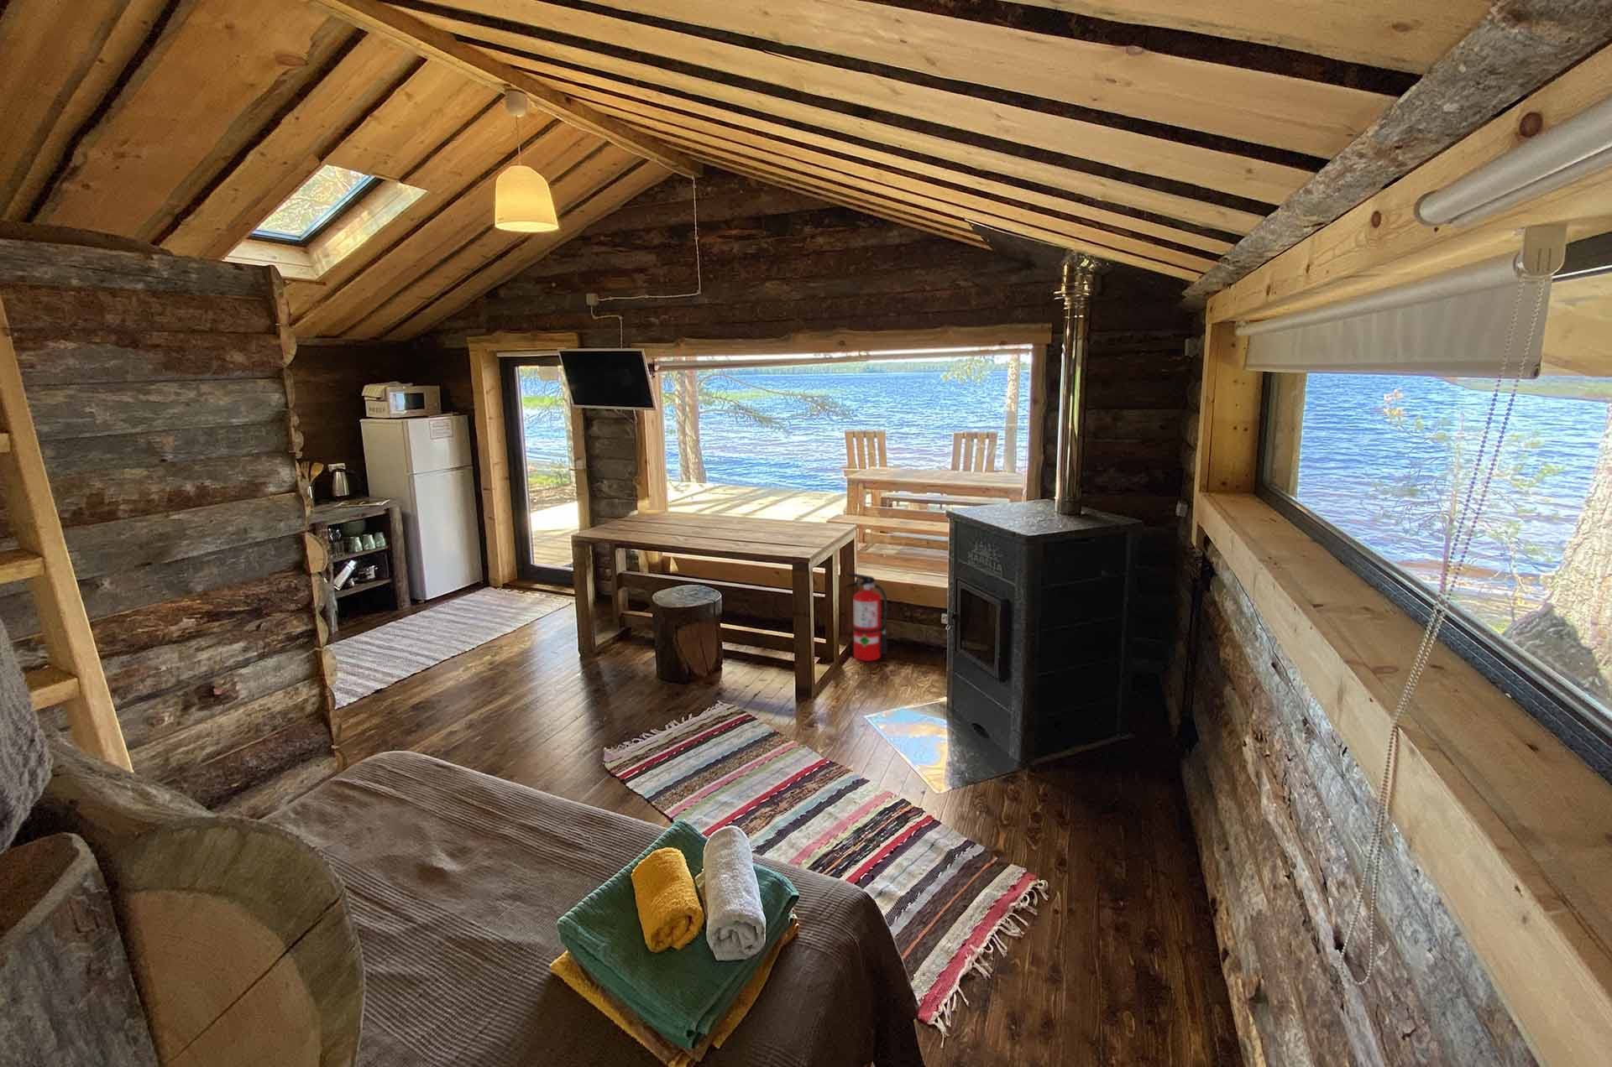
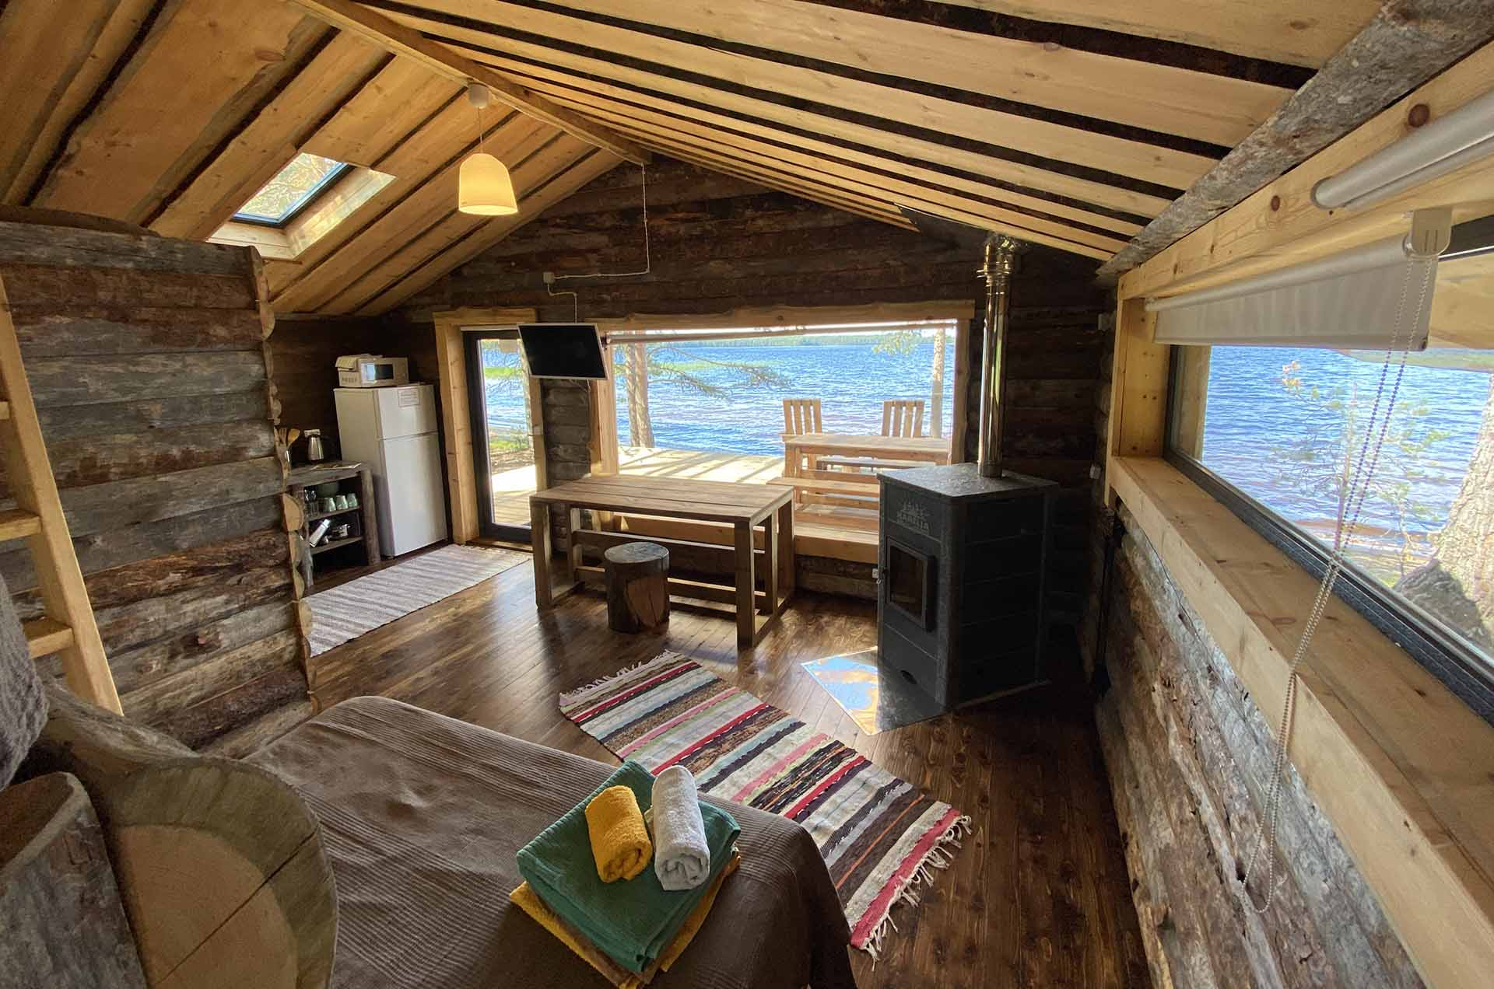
- fire extinguisher [844,572,889,662]
